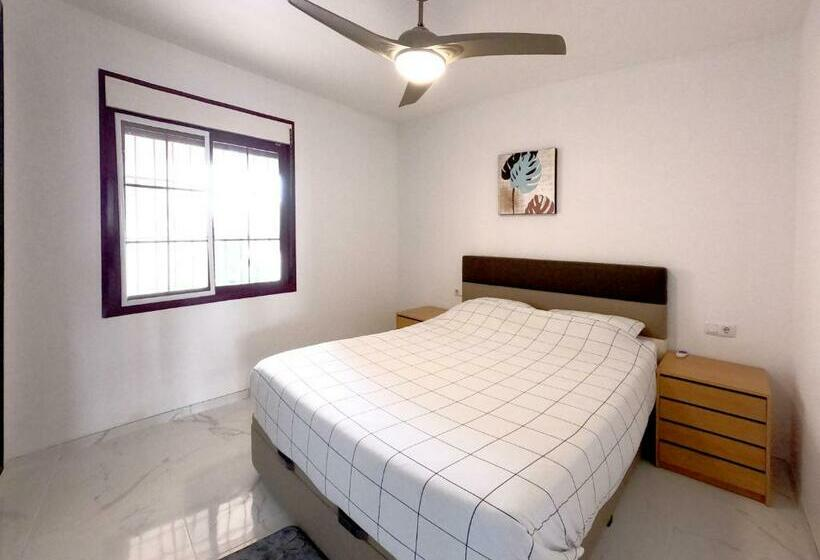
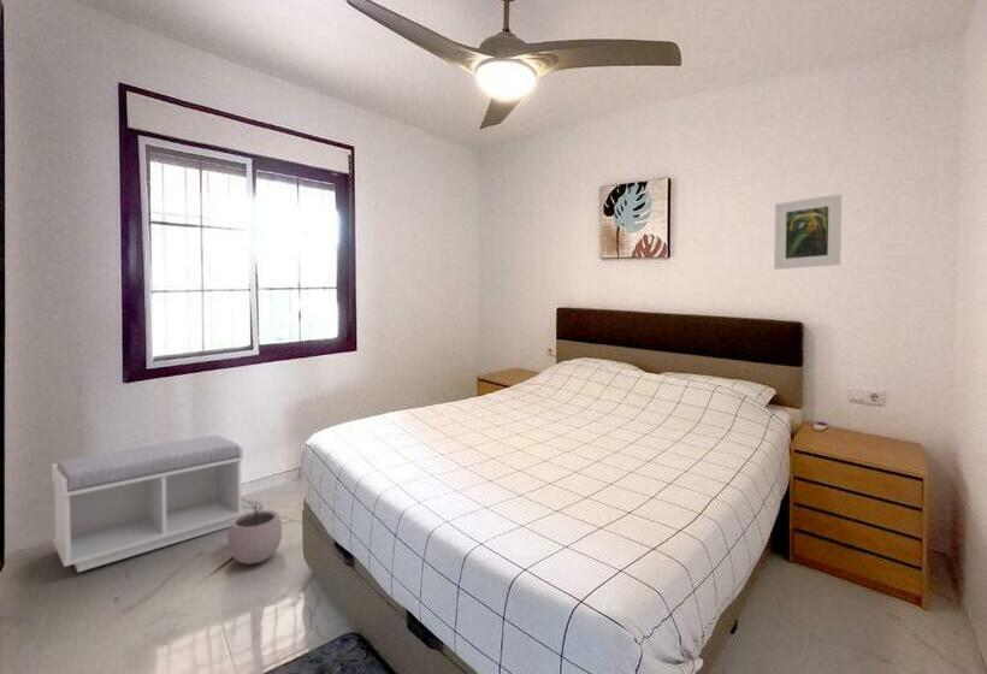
+ plant pot [226,501,283,566]
+ bench [51,434,246,573]
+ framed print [773,193,843,271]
